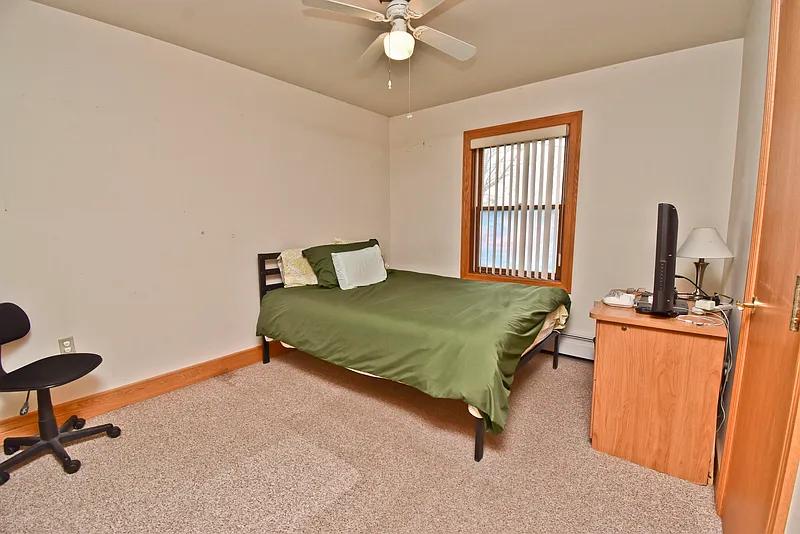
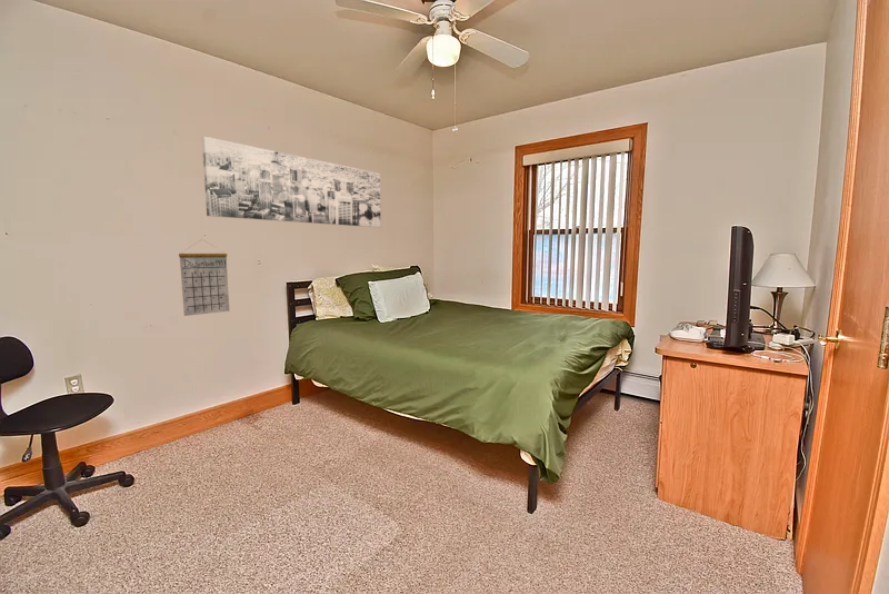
+ wall art [201,136,382,228]
+ calendar [178,238,230,317]
